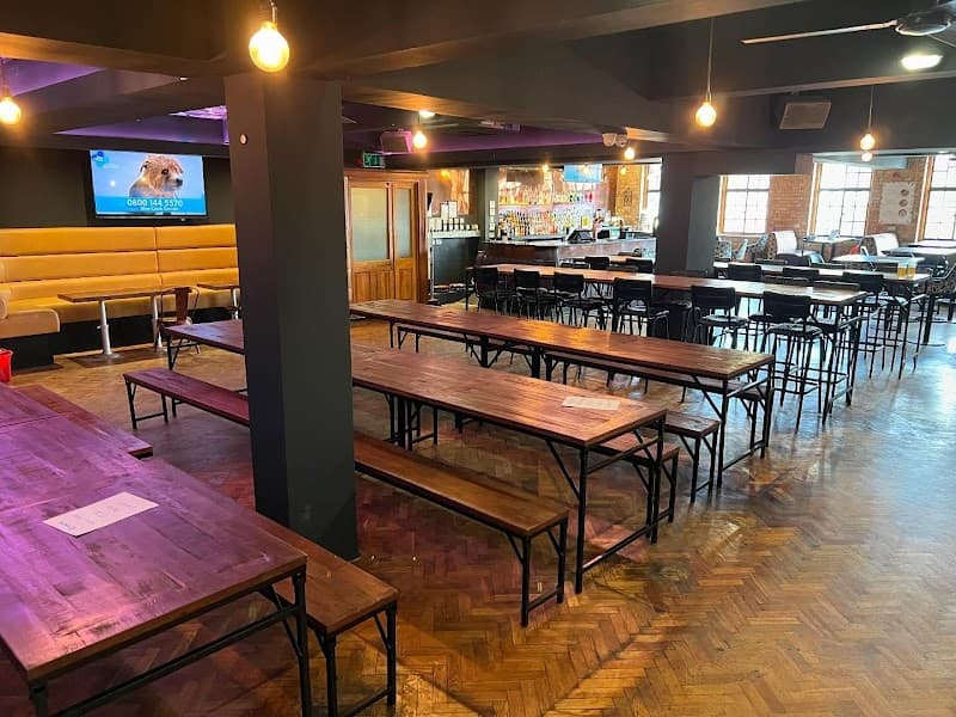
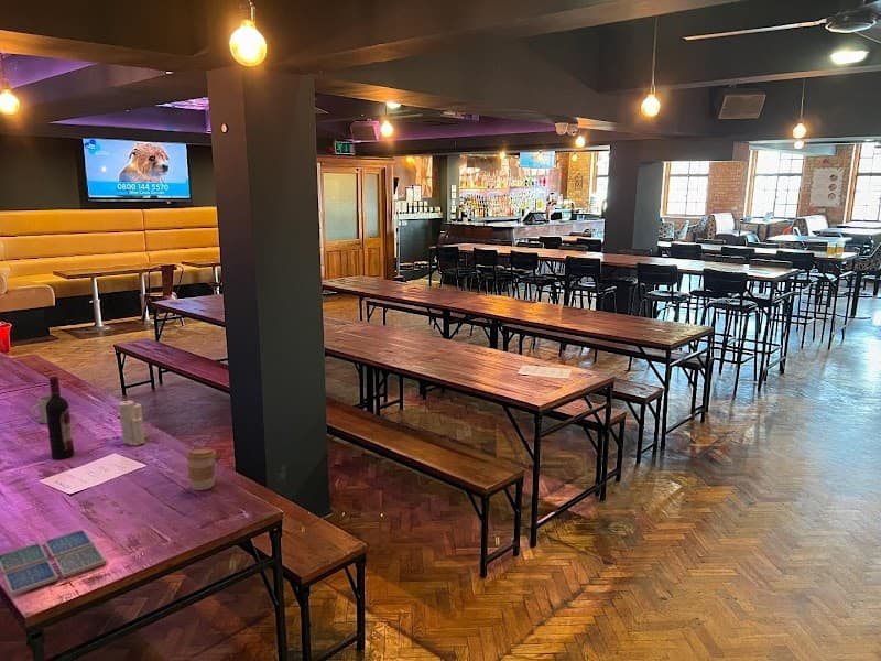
+ candle [117,400,150,447]
+ wine bottle [45,376,75,460]
+ drink coaster [0,528,108,597]
+ coffee cup [185,446,217,491]
+ mug [30,393,63,424]
